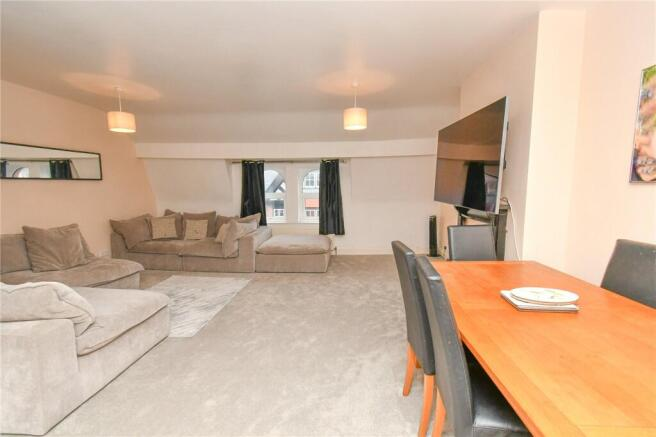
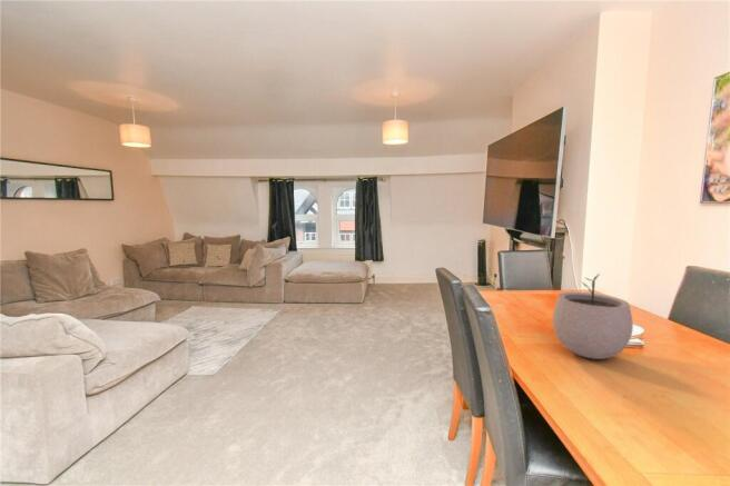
+ plant pot [552,272,634,360]
